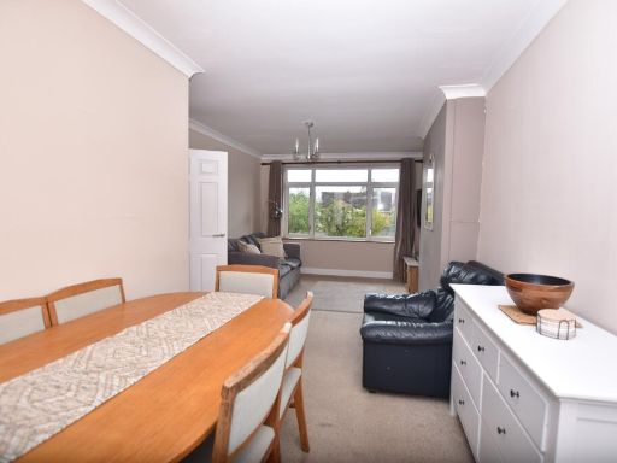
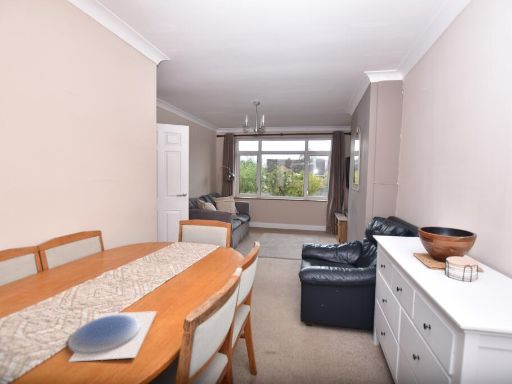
+ plate [67,310,158,363]
